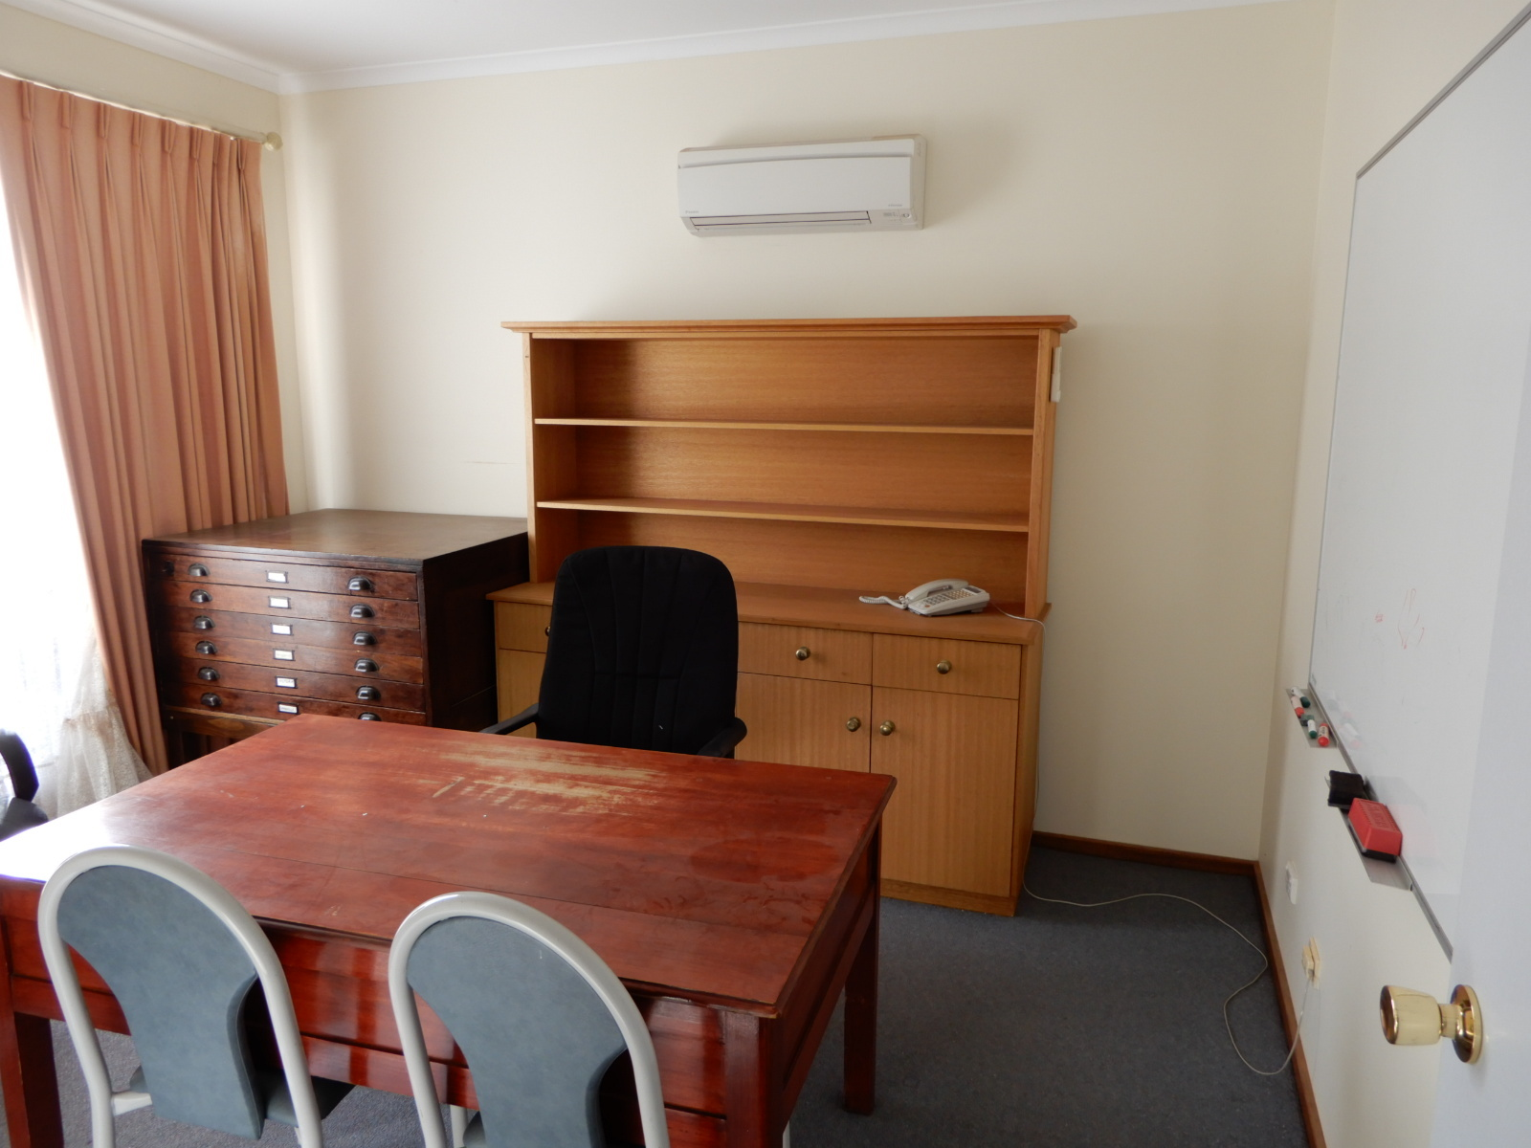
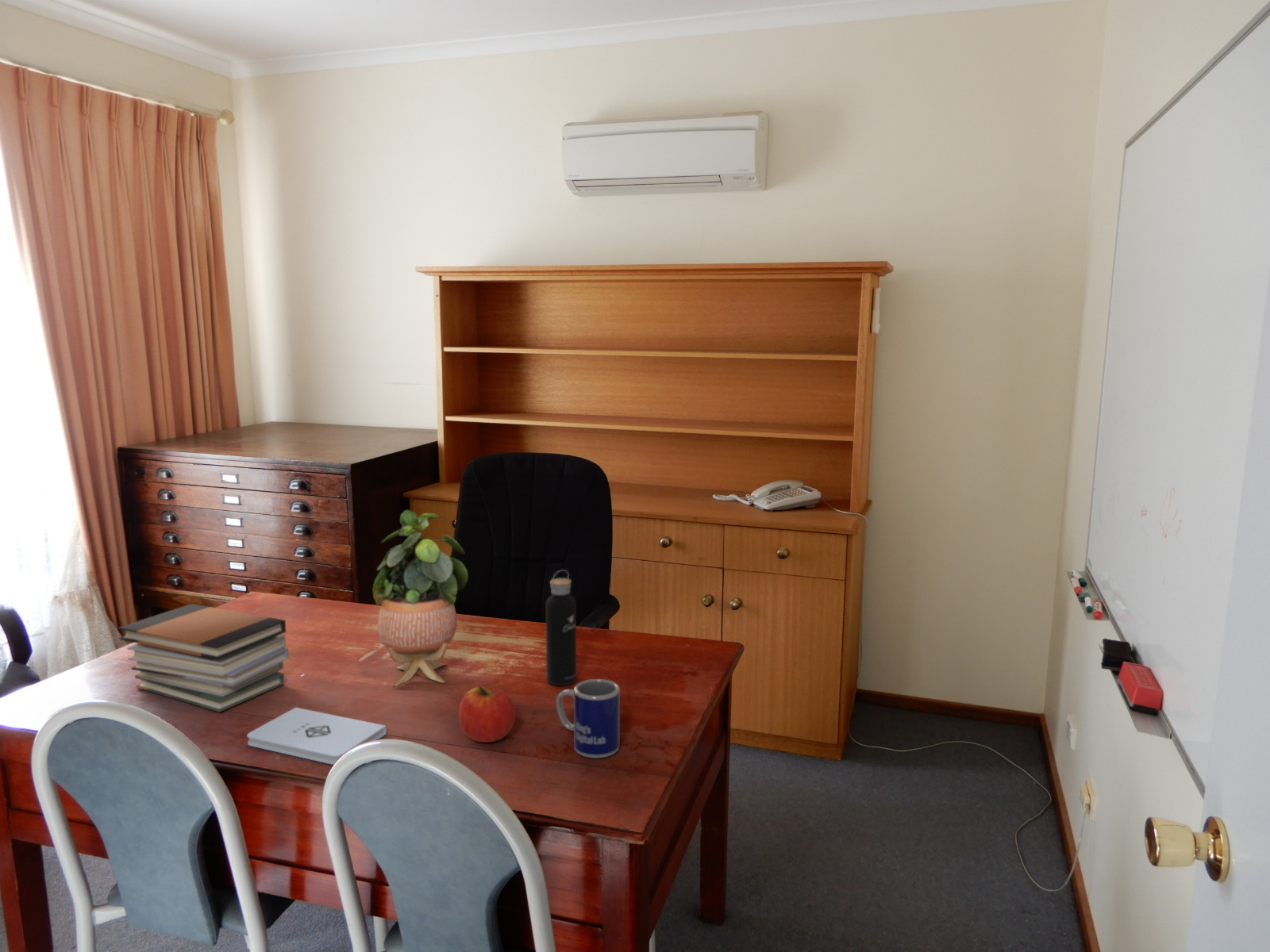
+ apple [458,685,516,743]
+ water bottle [545,569,577,686]
+ potted plant [371,509,469,687]
+ book stack [117,603,289,713]
+ mug [556,678,621,759]
+ notepad [246,707,387,766]
